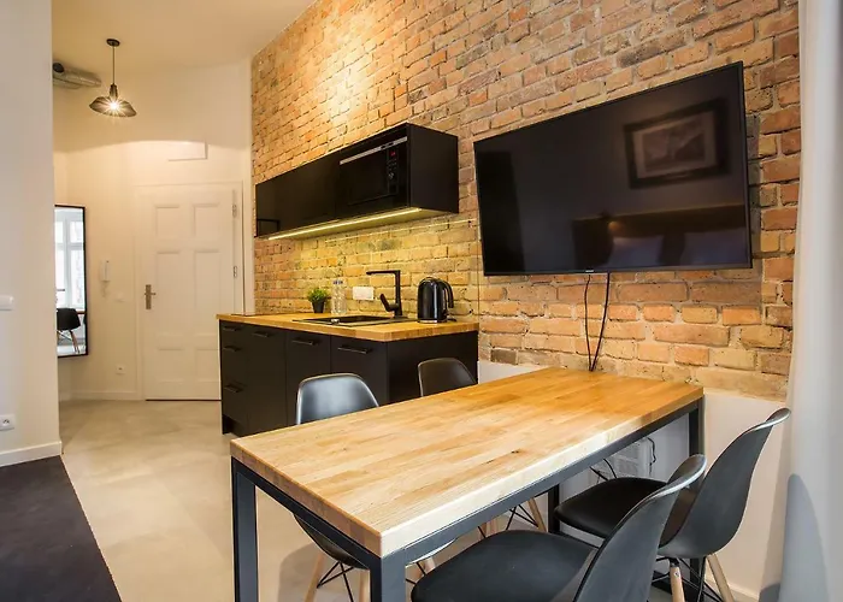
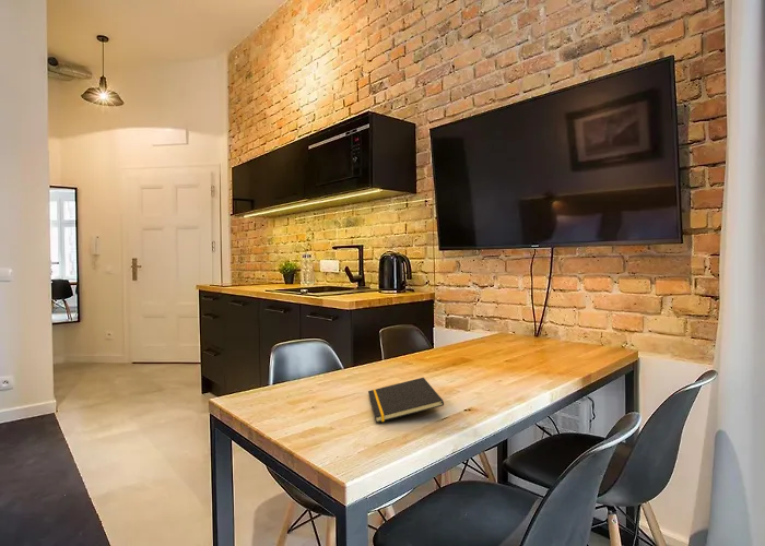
+ notepad [367,377,445,424]
